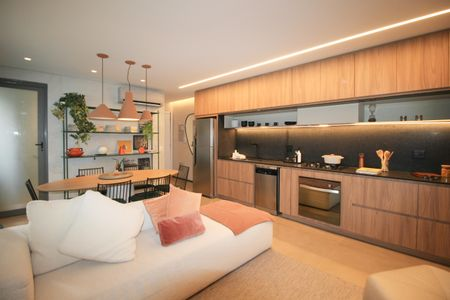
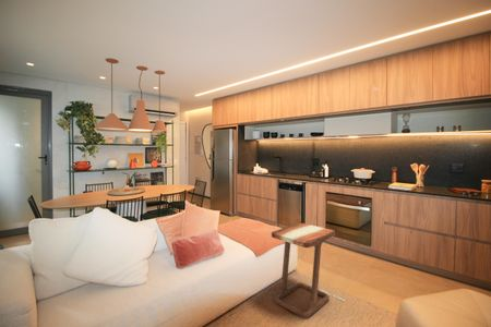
+ side table [271,222,346,319]
